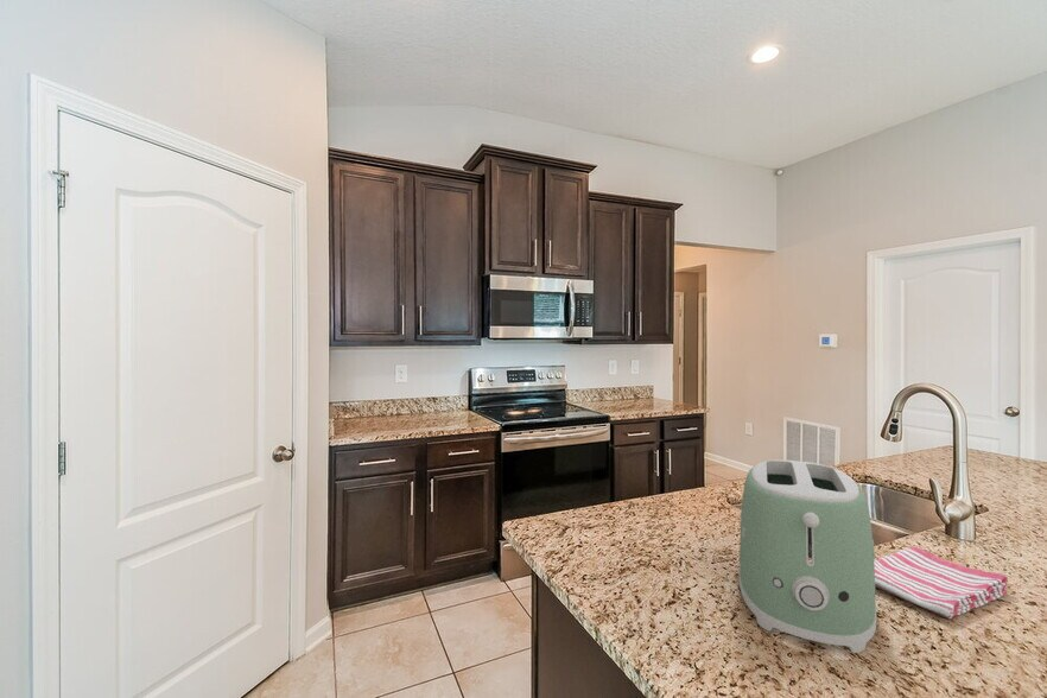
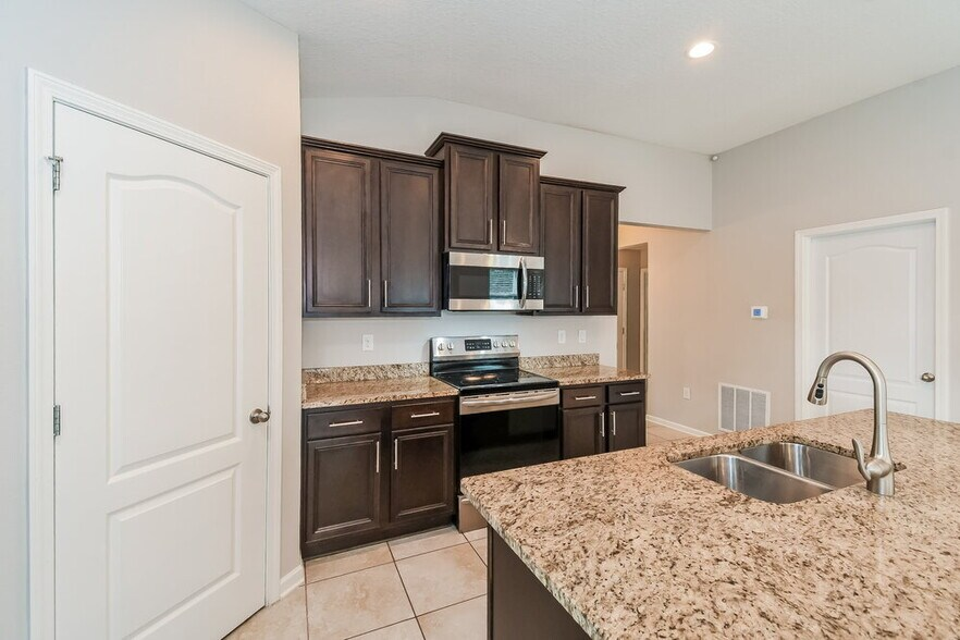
- toaster [738,458,877,654]
- dish towel [874,546,1009,620]
